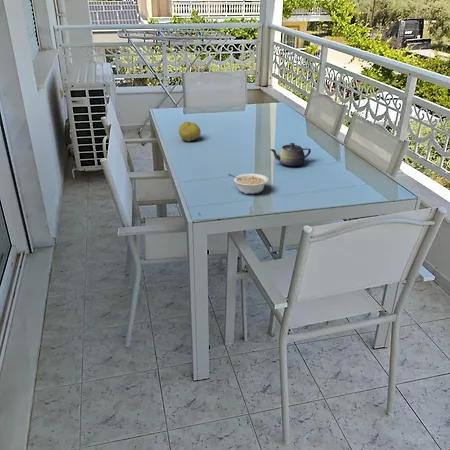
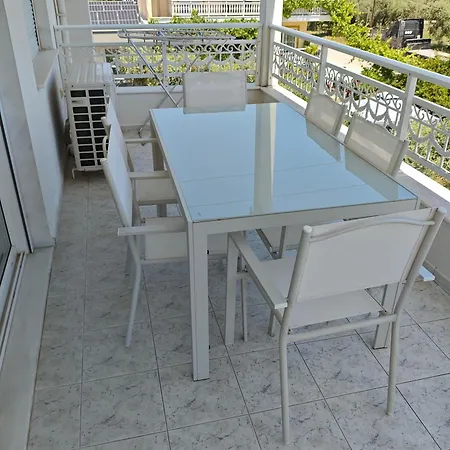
- fruit [178,121,202,142]
- teapot [269,142,312,168]
- legume [227,172,269,195]
